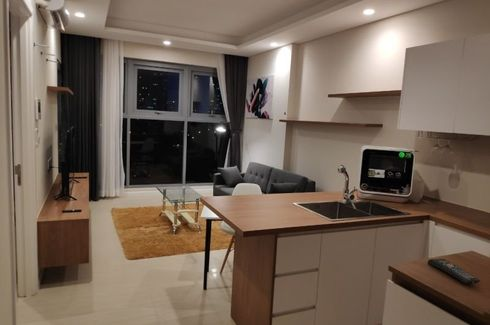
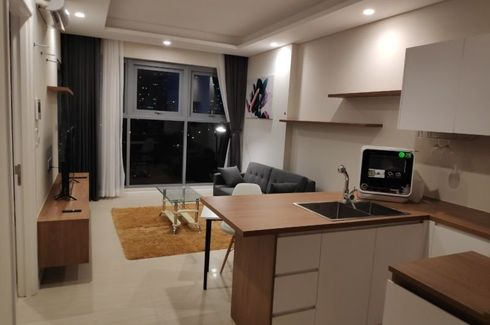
- remote control [427,258,481,285]
